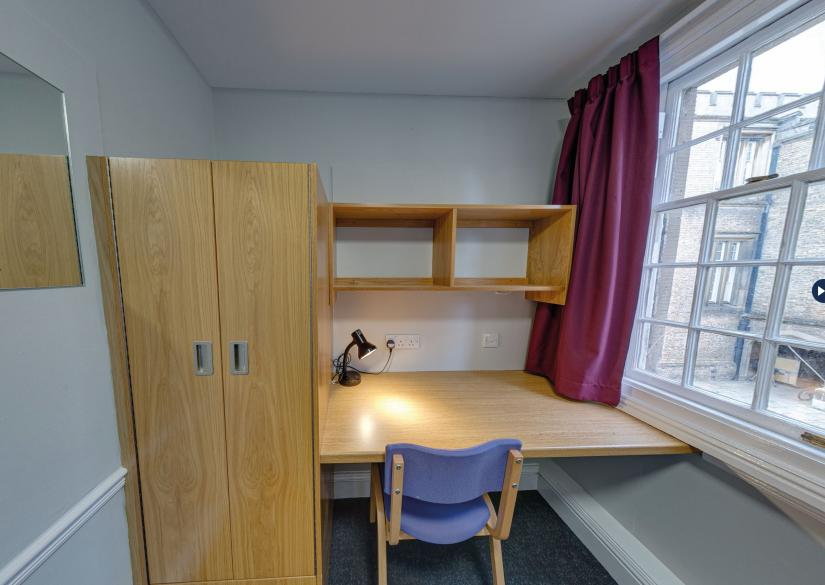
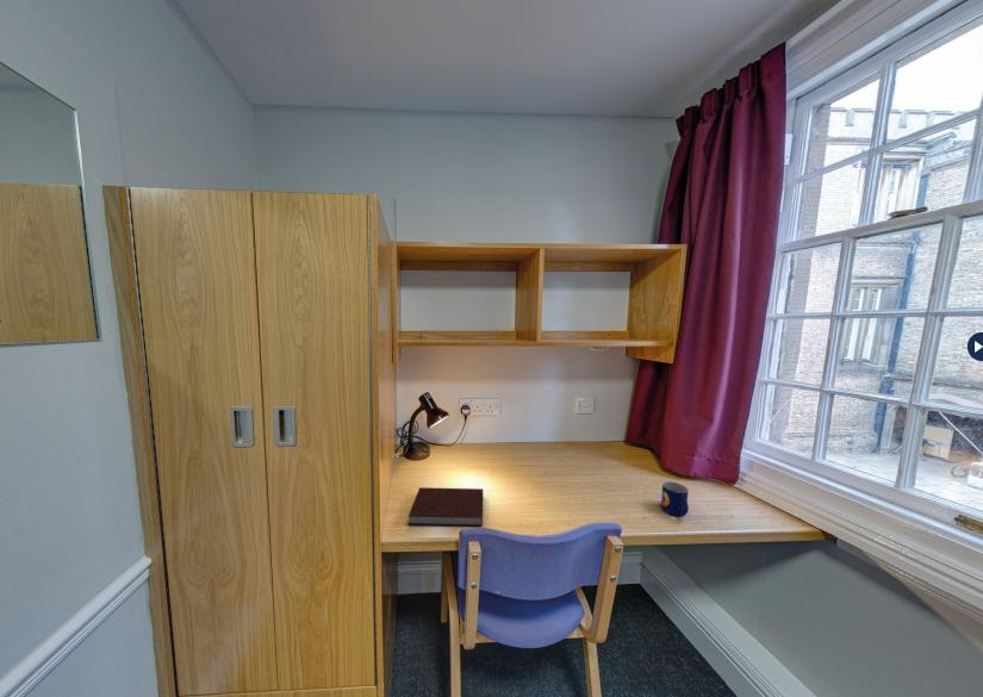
+ mug [660,480,690,517]
+ notebook [407,486,484,528]
